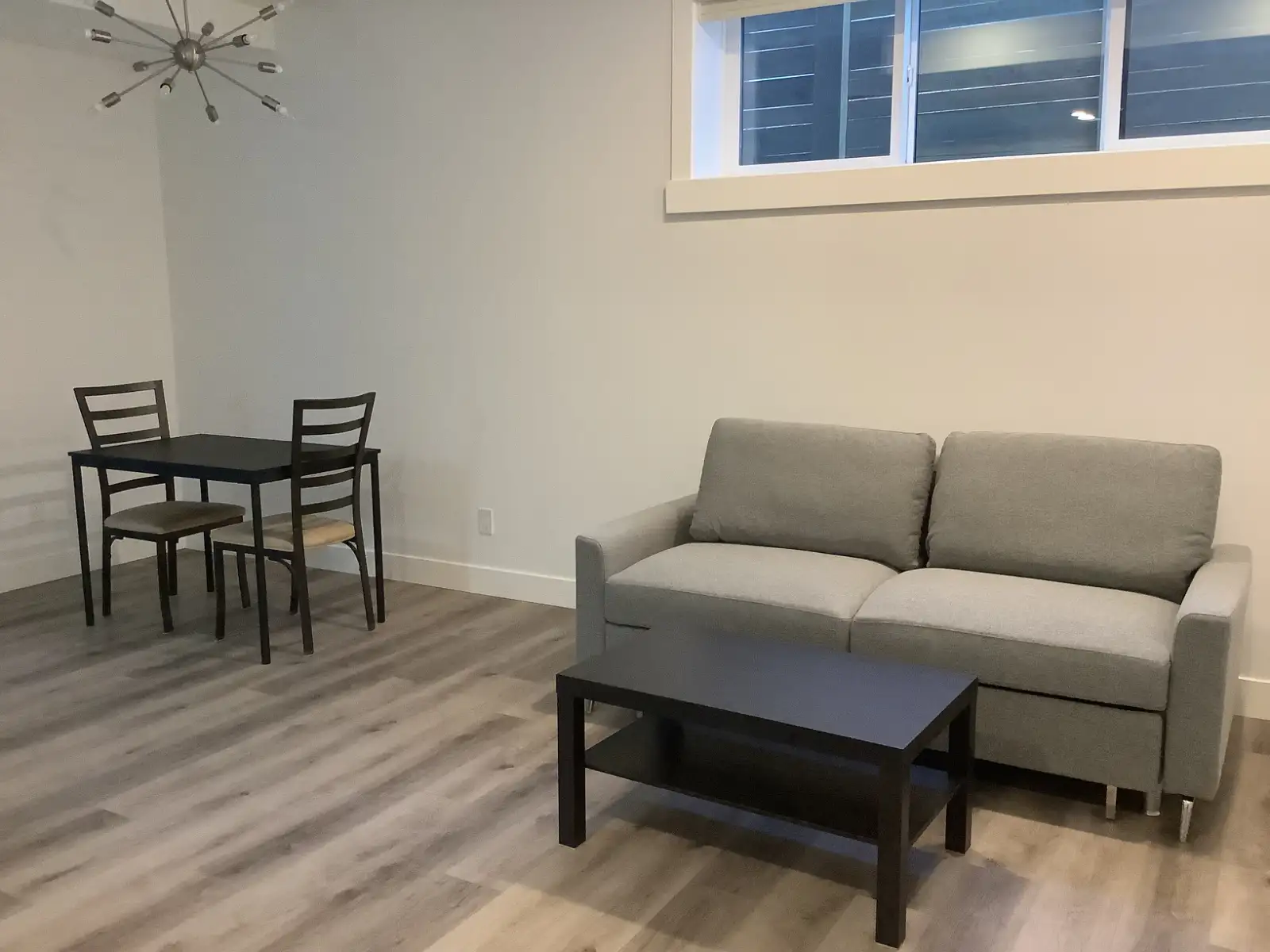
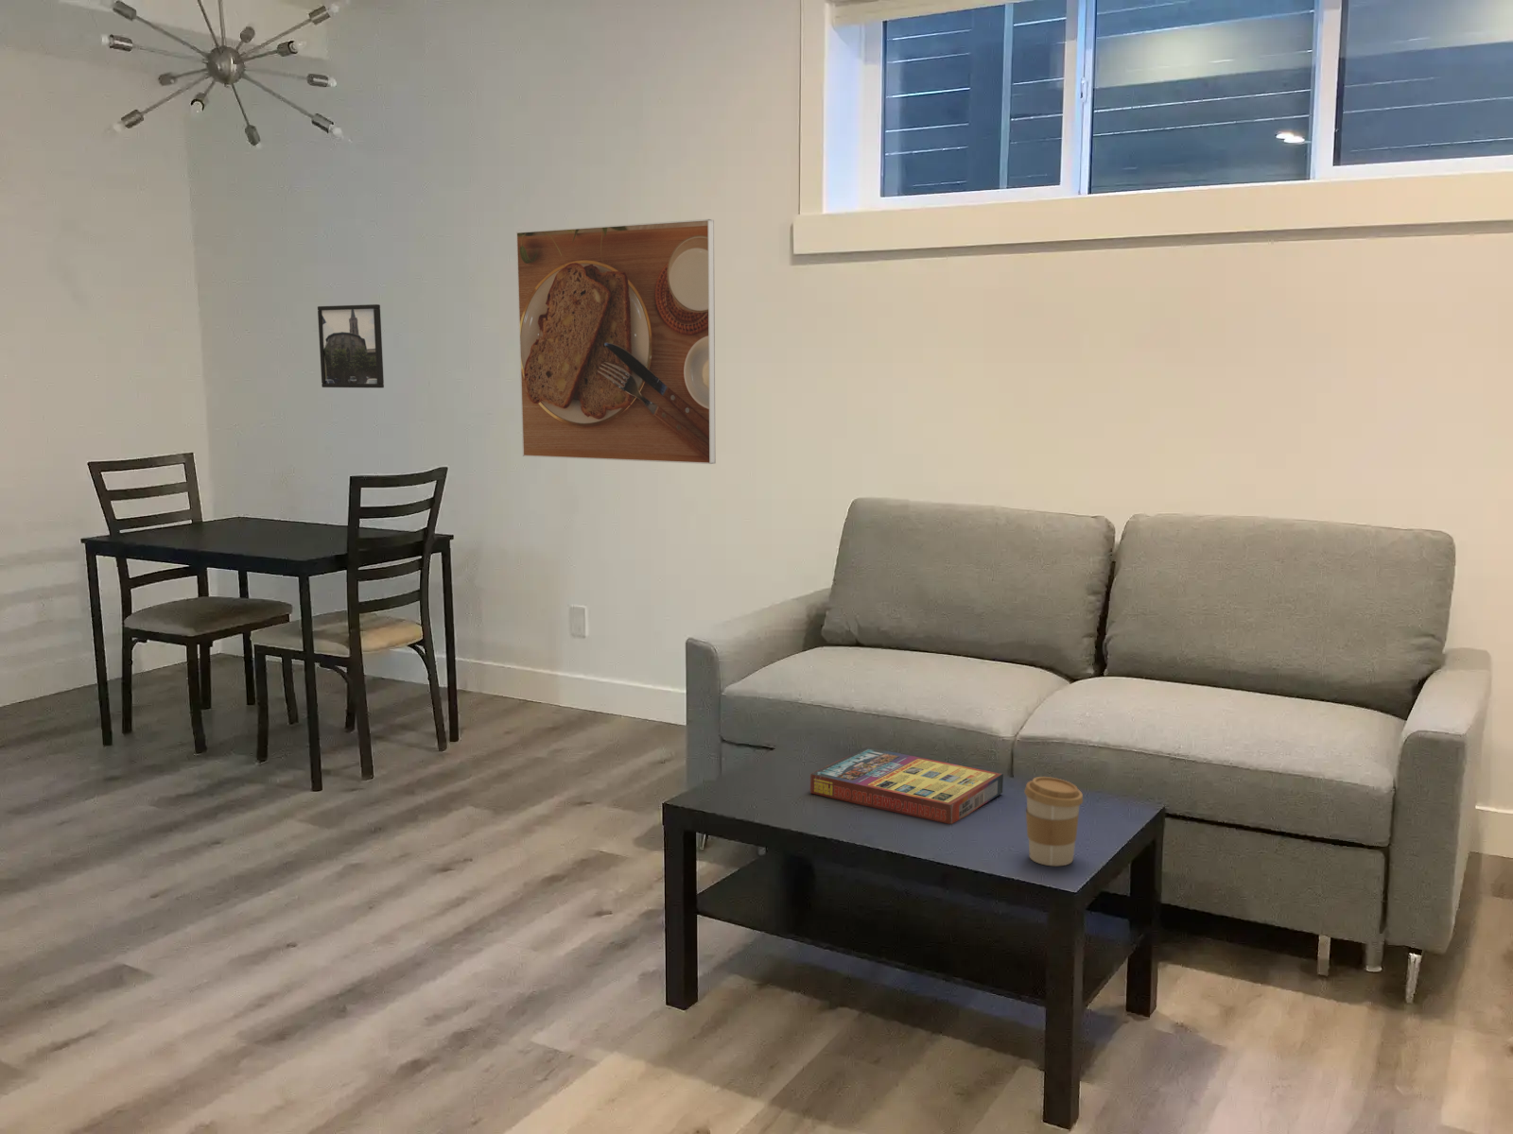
+ coffee cup [1023,775,1084,866]
+ game compilation box [809,746,1004,825]
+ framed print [317,304,385,388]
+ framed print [516,218,717,465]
